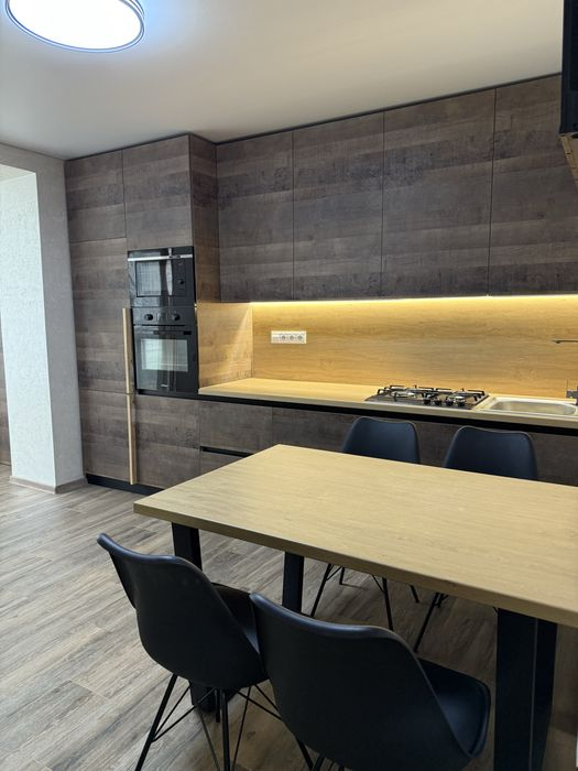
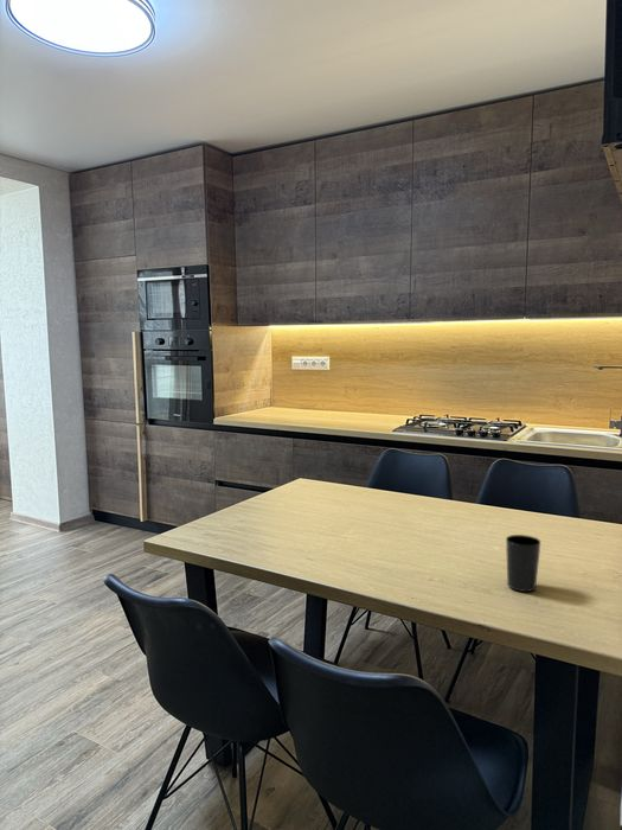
+ cup [505,534,541,593]
